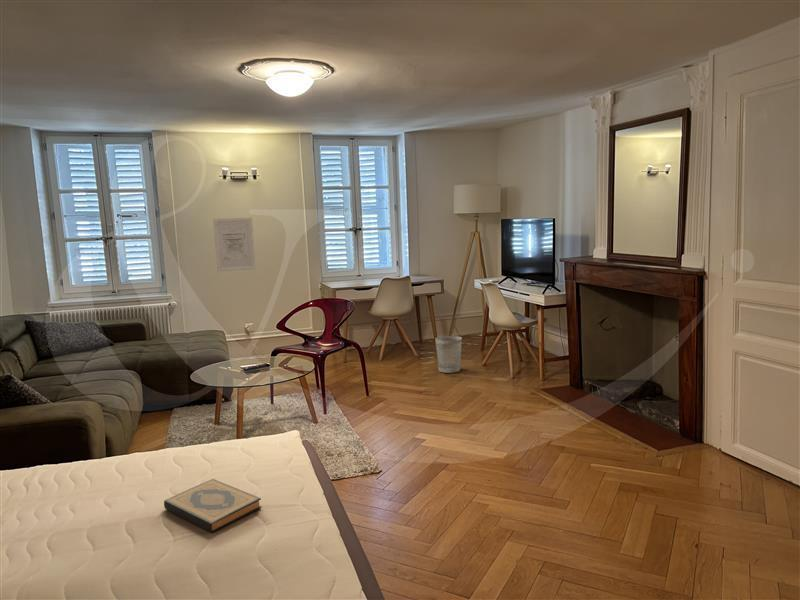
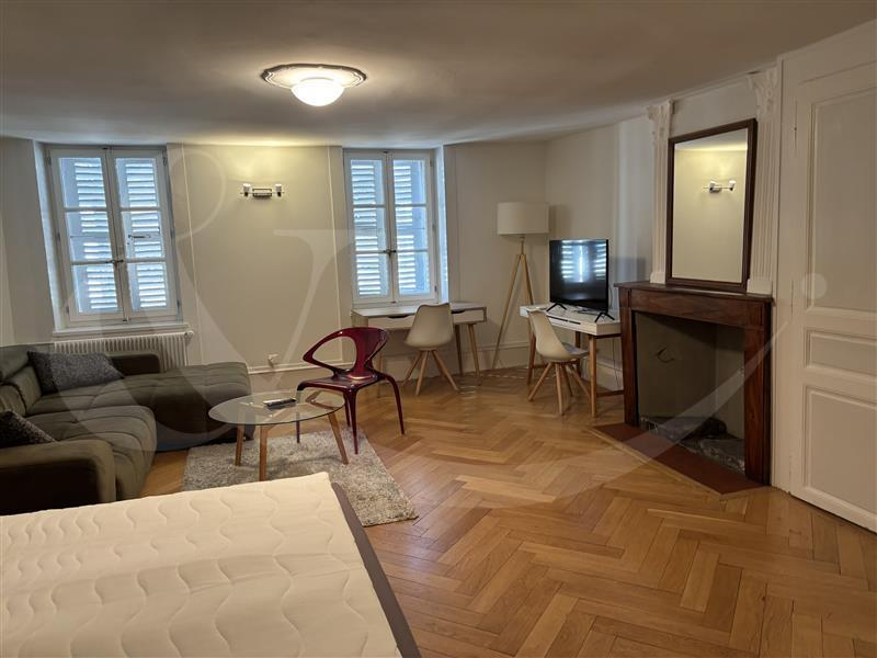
- hardback book [163,478,263,533]
- wastebasket [434,335,463,374]
- wall art [212,216,257,273]
